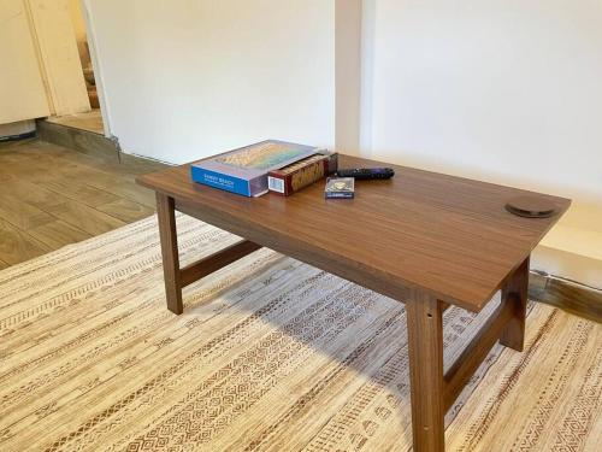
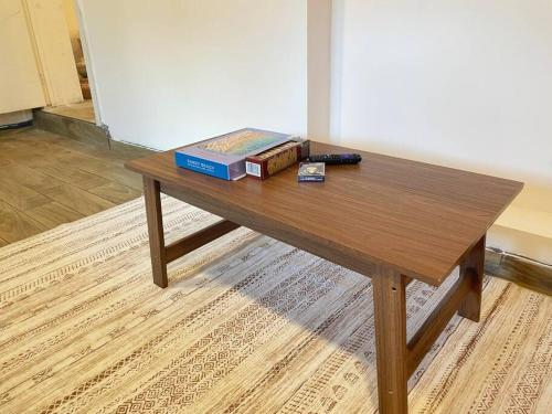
- coaster [506,195,556,218]
